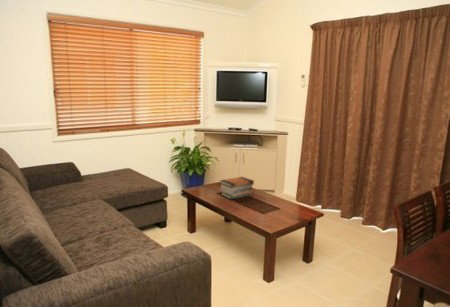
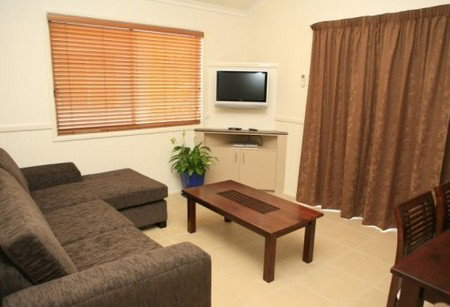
- book stack [219,176,255,200]
